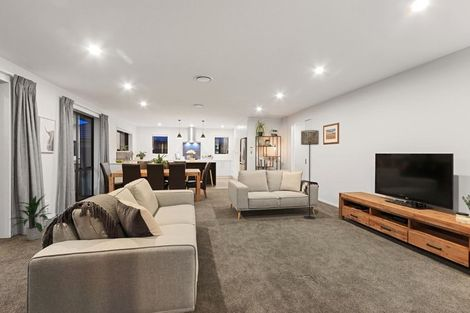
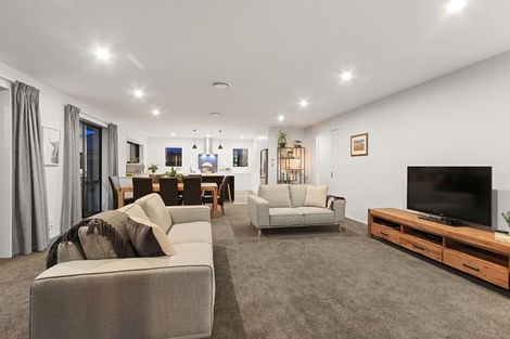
- floor lamp [300,129,320,220]
- indoor plant [8,194,52,241]
